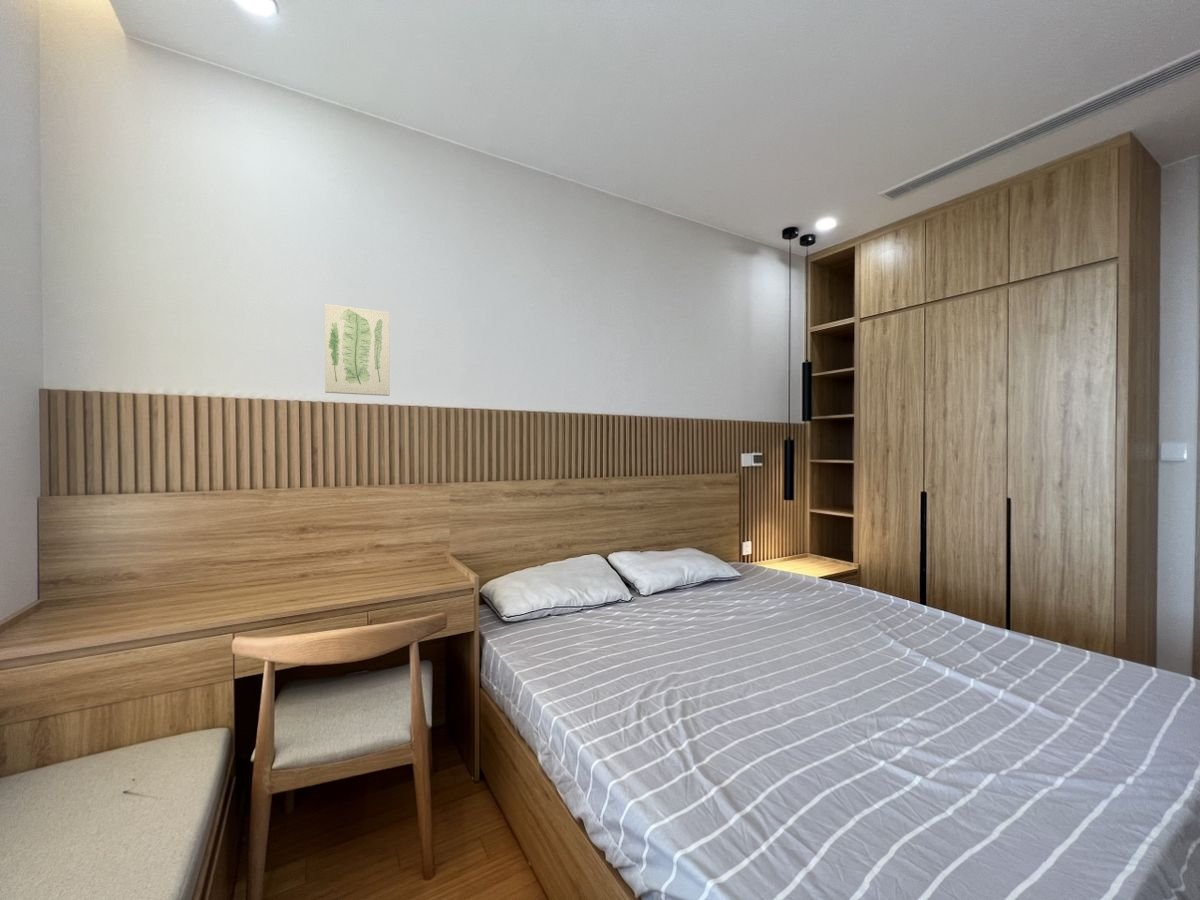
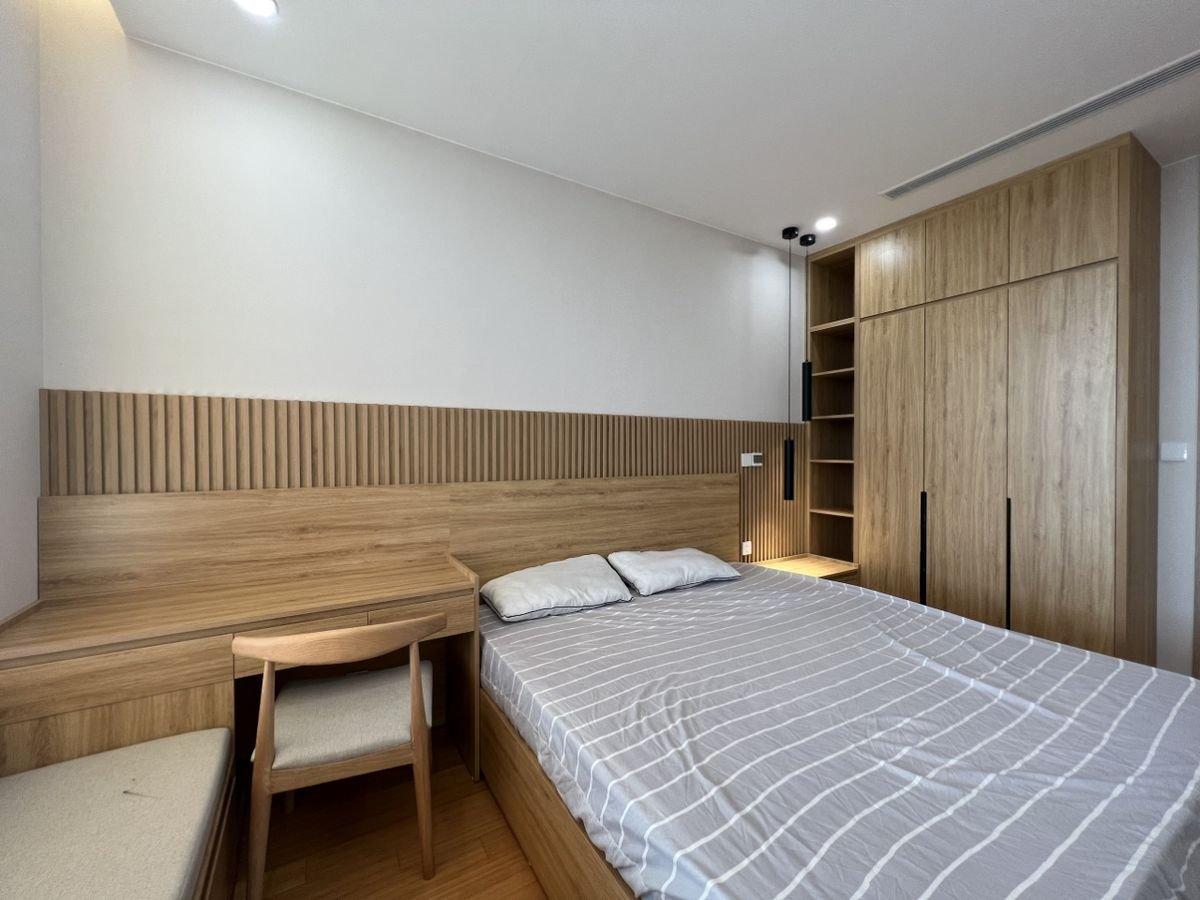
- wall art [324,303,391,397]
